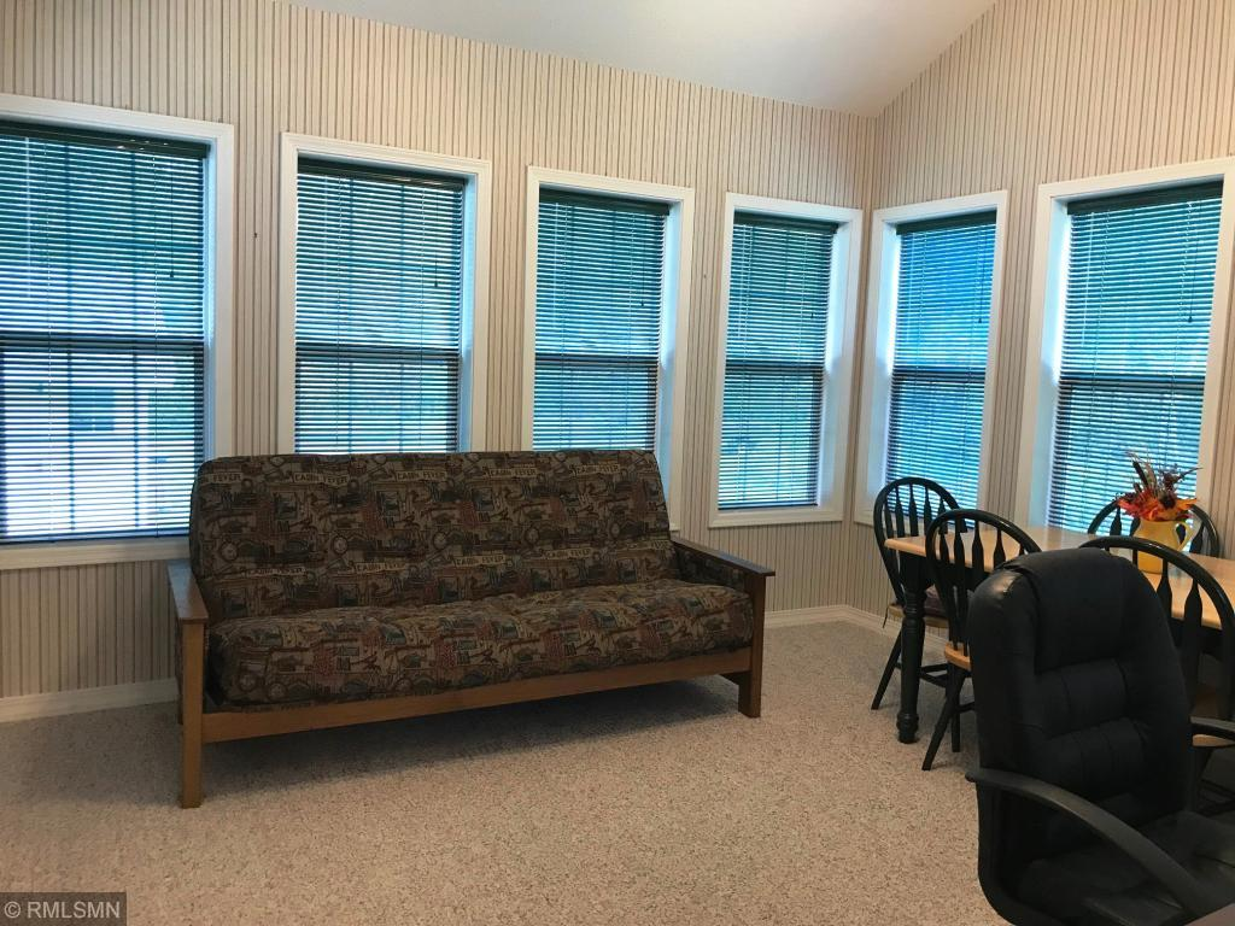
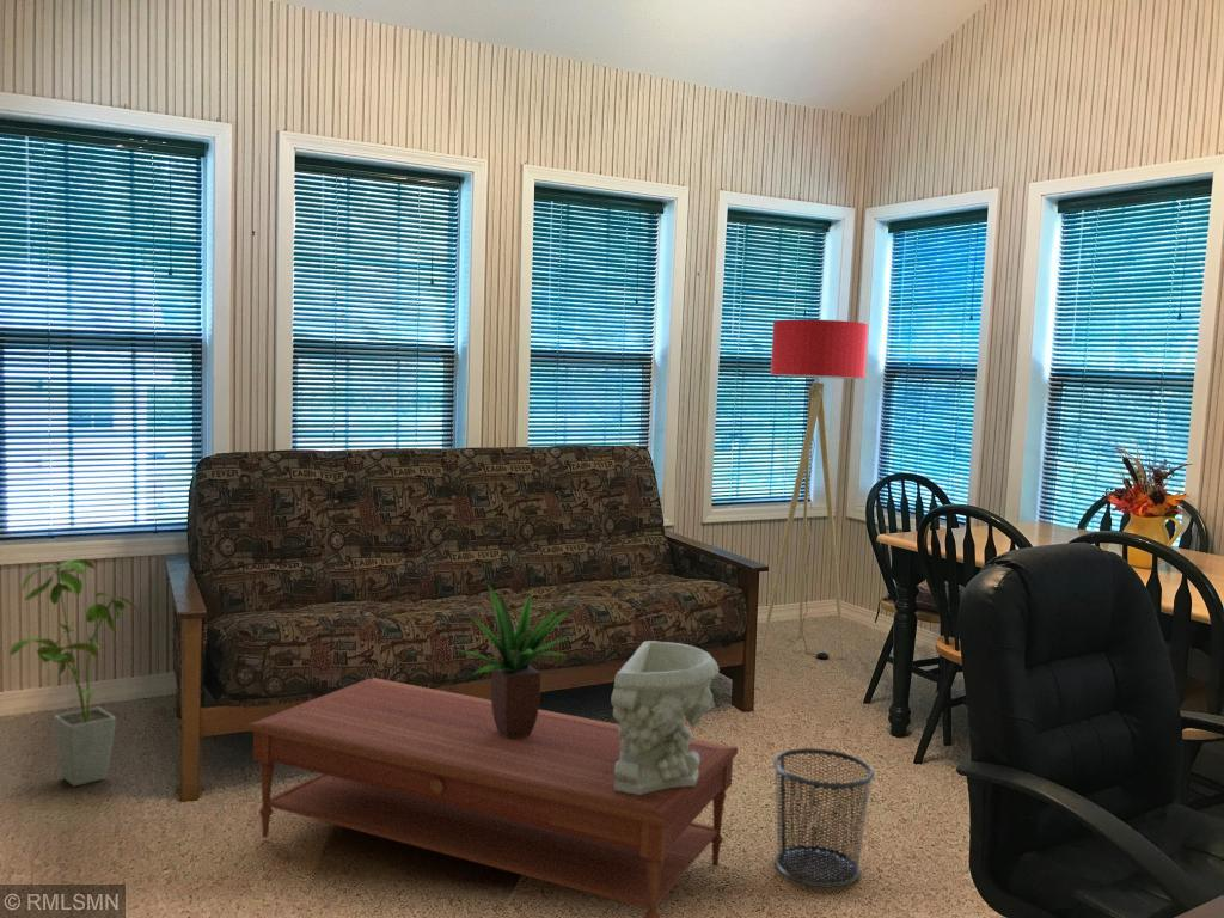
+ house plant [8,557,140,788]
+ waste bin [772,747,875,888]
+ decorative bowl [610,639,721,795]
+ potted plant [449,581,575,739]
+ coffee table [247,677,739,918]
+ floor lamp [759,318,869,660]
